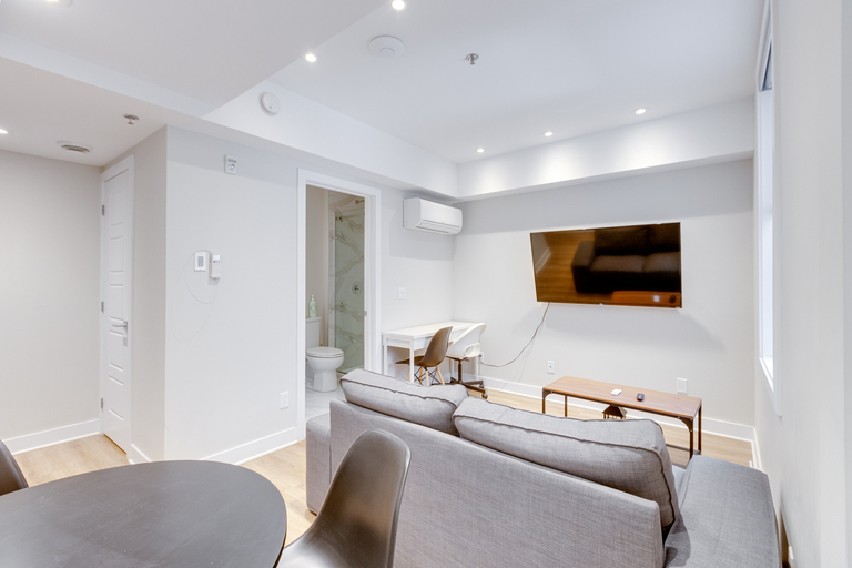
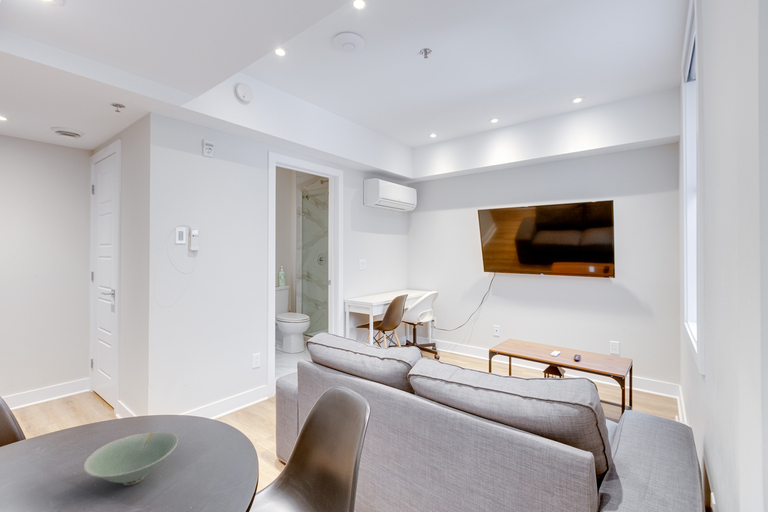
+ bowl [82,431,179,486]
